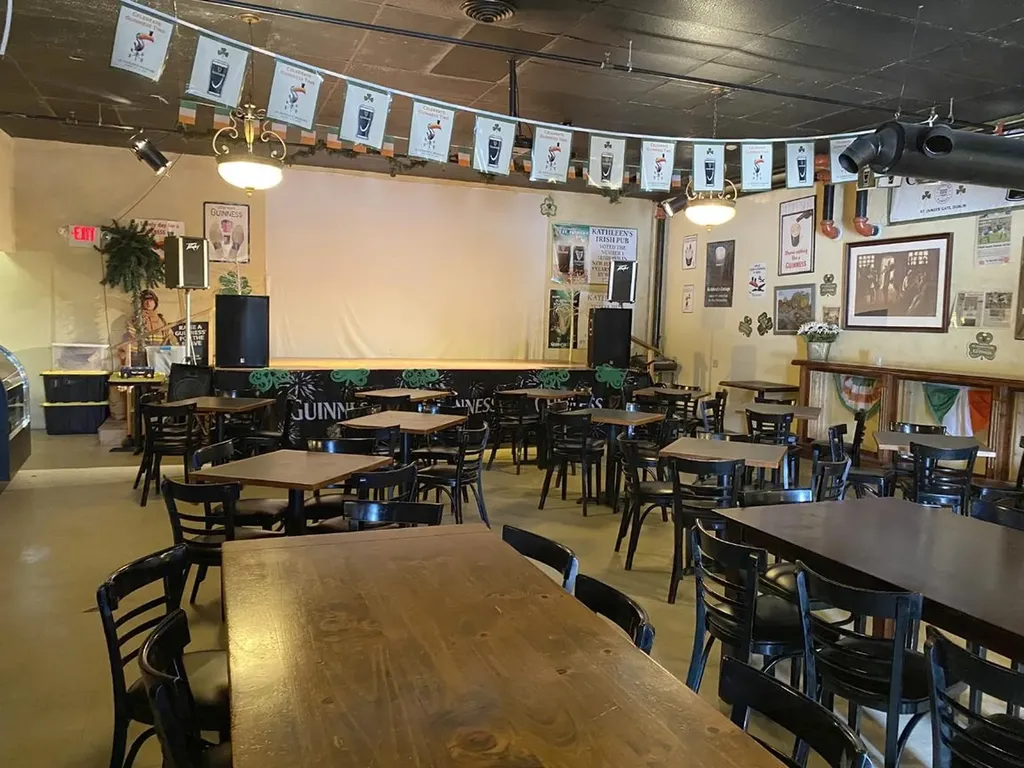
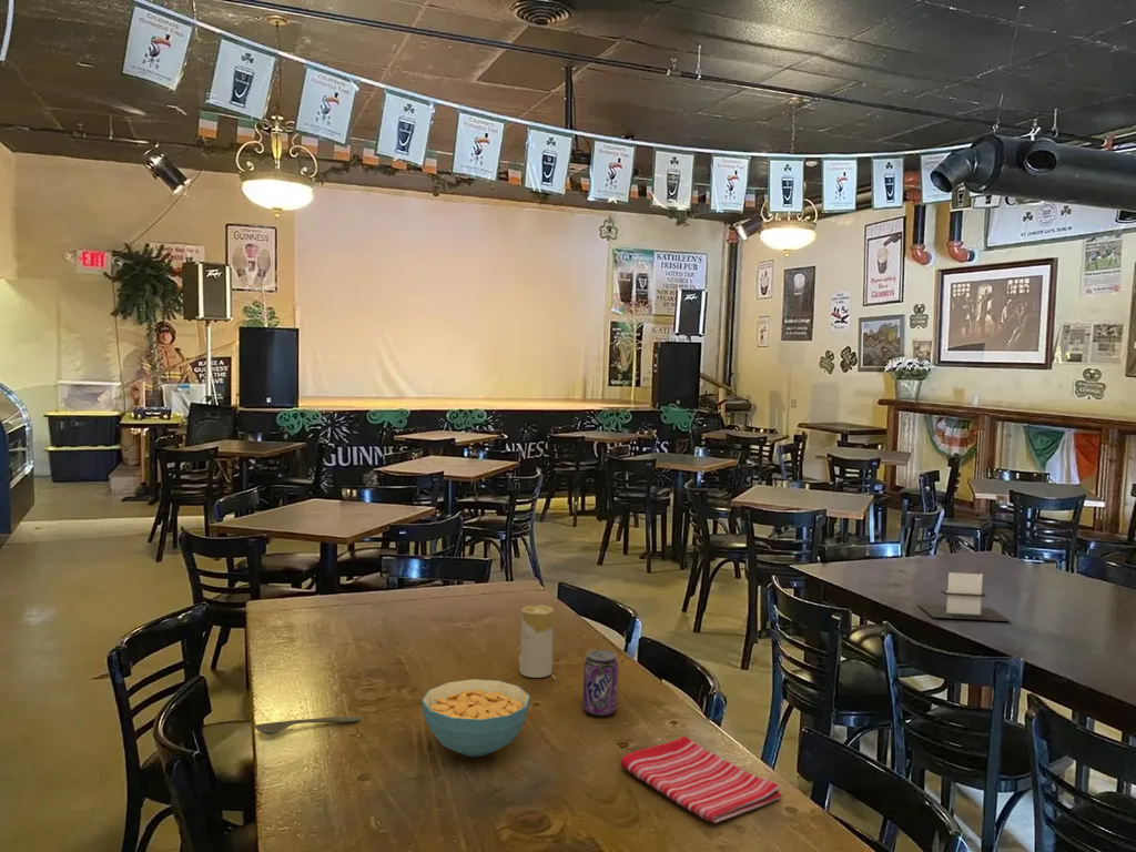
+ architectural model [917,571,1011,622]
+ dish towel [619,734,783,824]
+ beverage can [581,649,619,717]
+ cereal bowl [420,678,531,758]
+ spoon [254,716,362,736]
+ candle [518,605,555,679]
